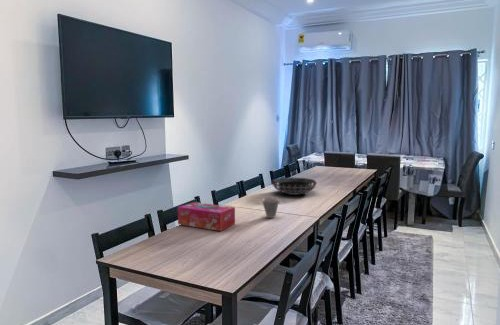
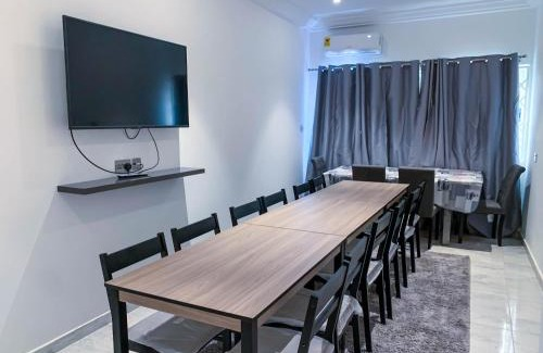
- tissue box [177,201,236,232]
- decorative bowl [271,176,318,196]
- cup [261,197,280,219]
